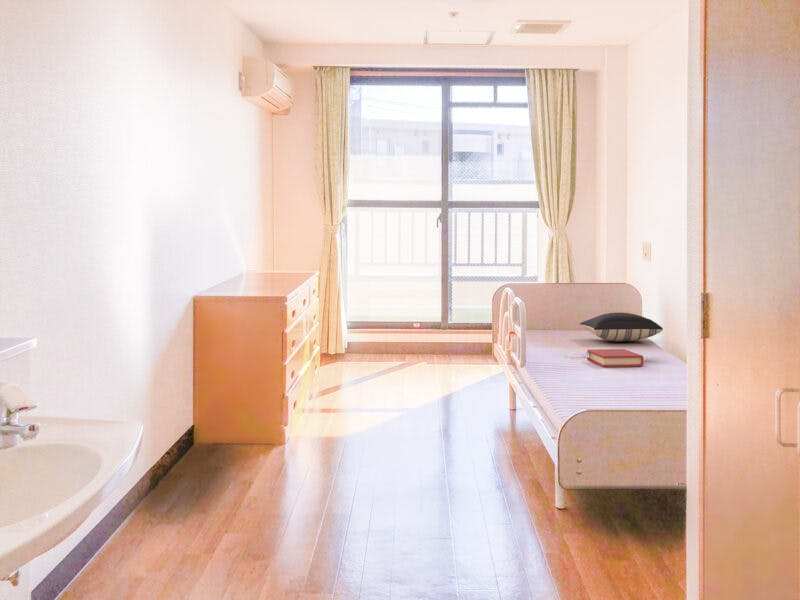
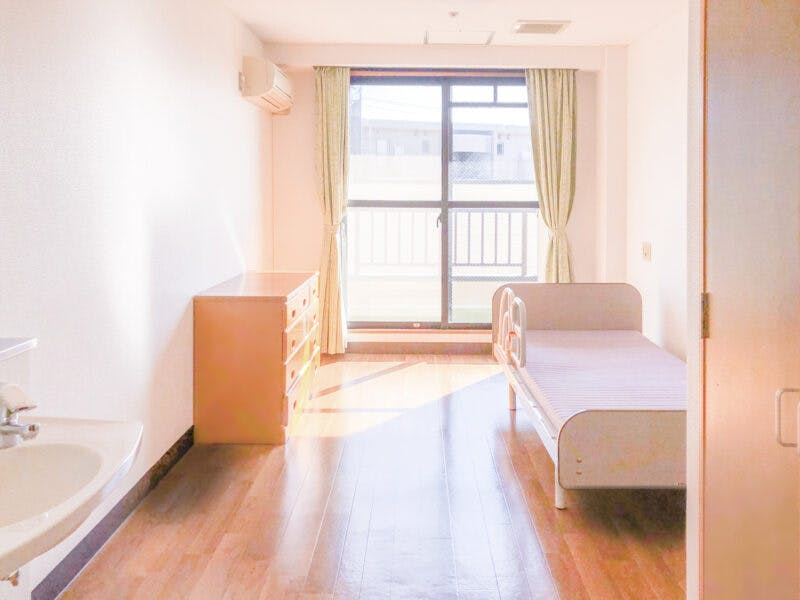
- pillow [578,312,664,343]
- hardback book [586,348,644,368]
